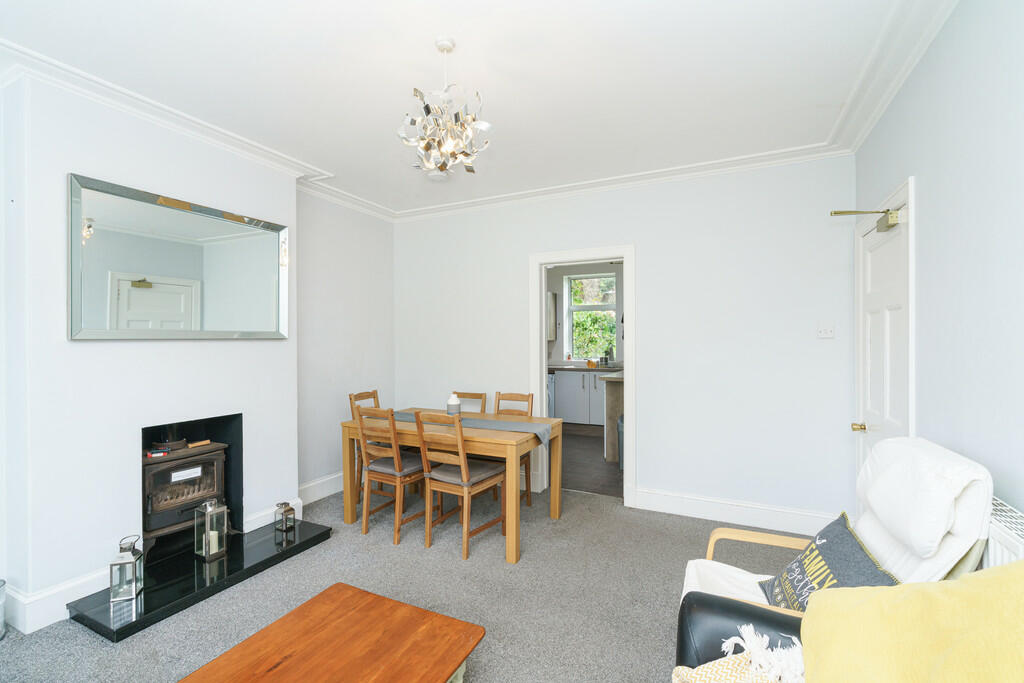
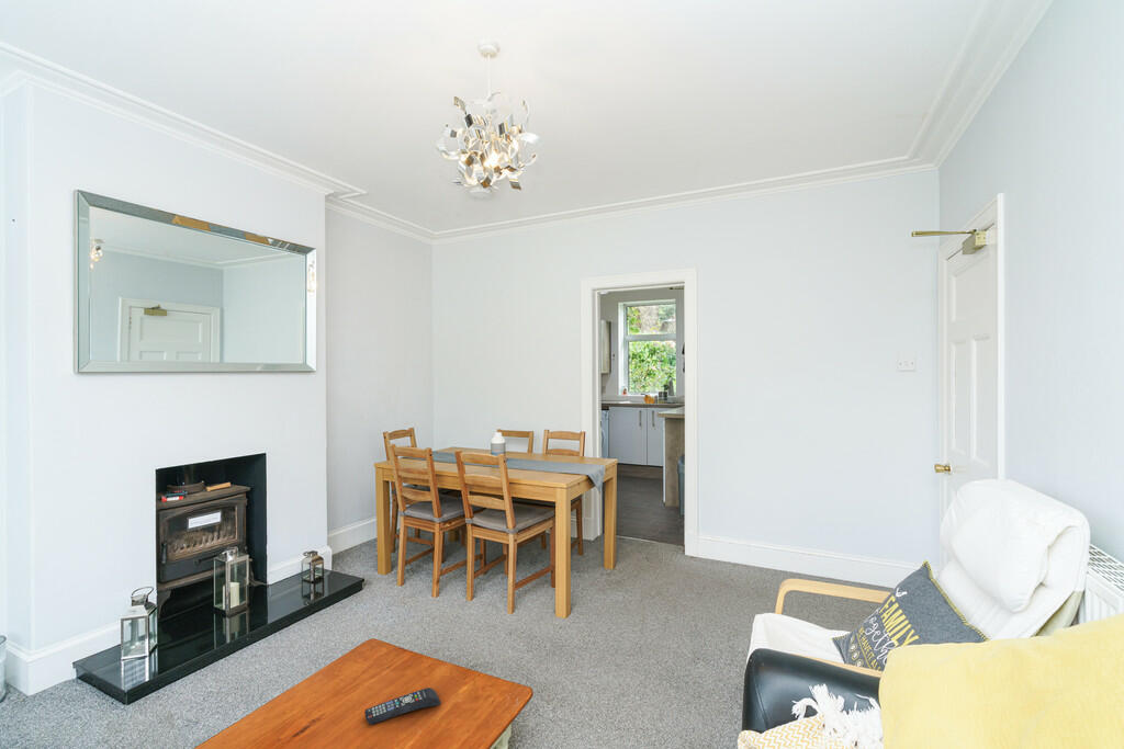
+ remote control [363,686,441,726]
